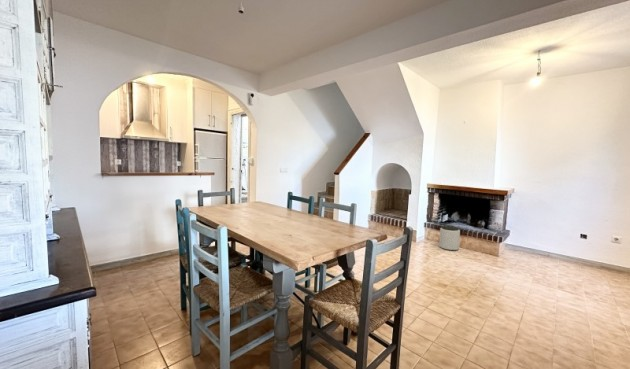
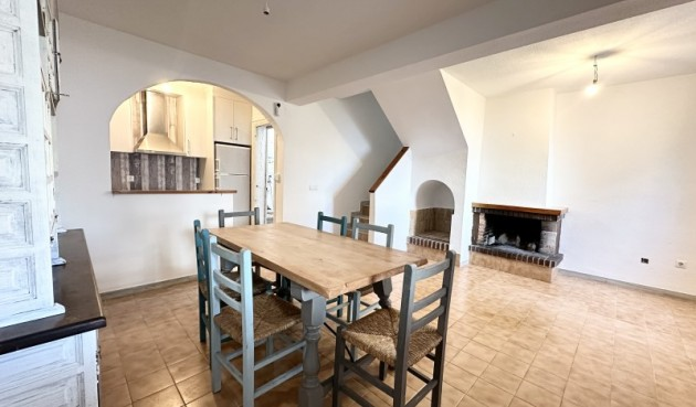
- plant pot [438,226,461,251]
